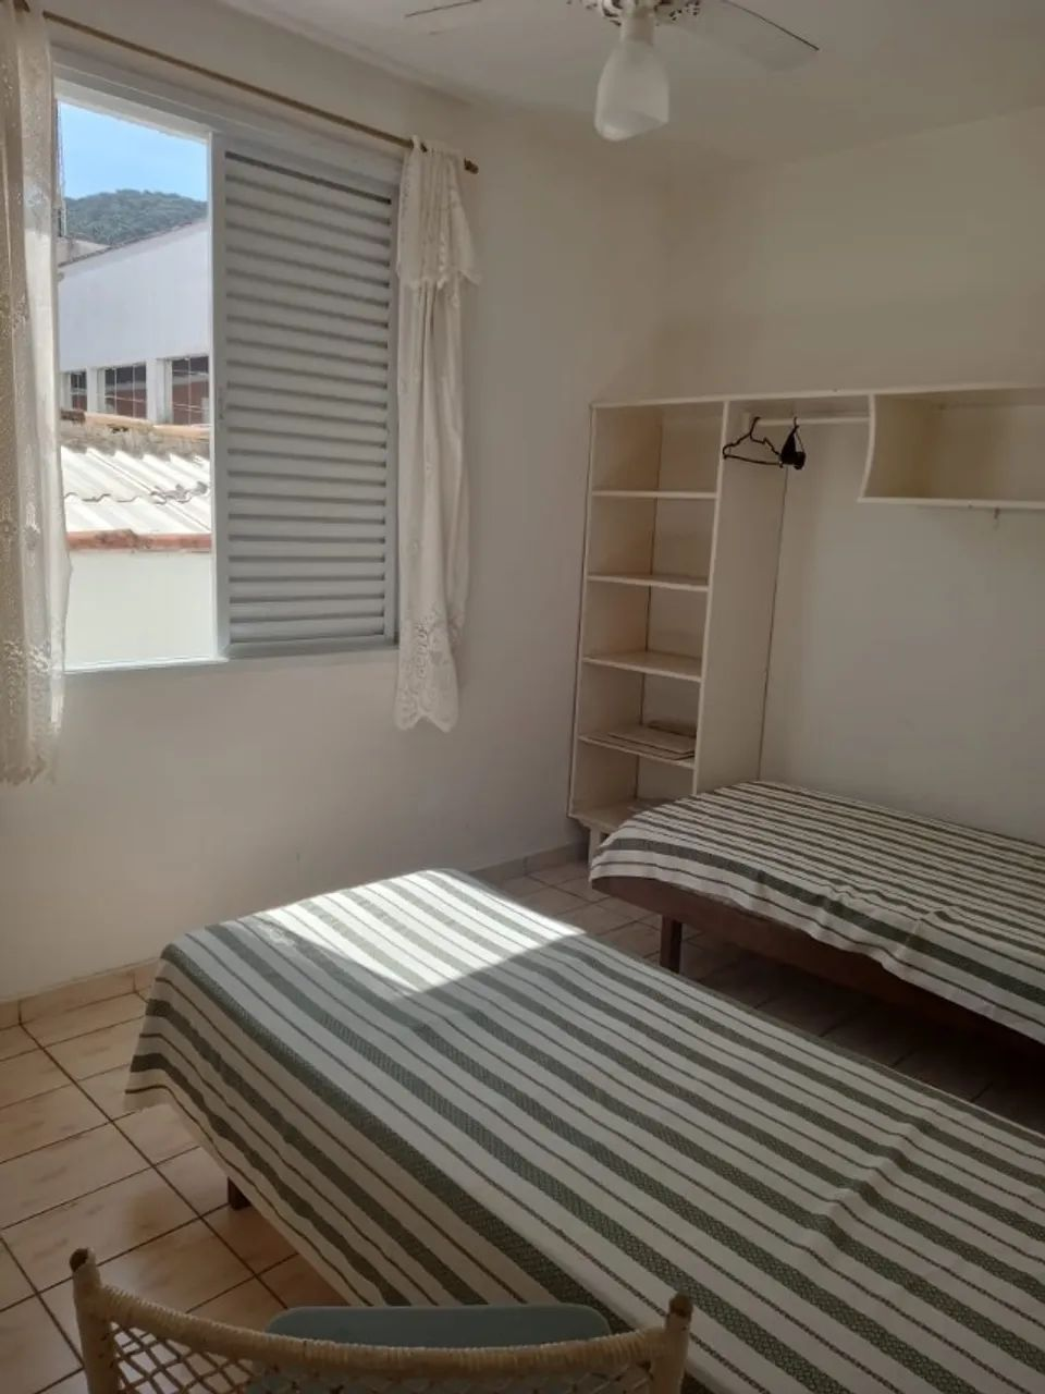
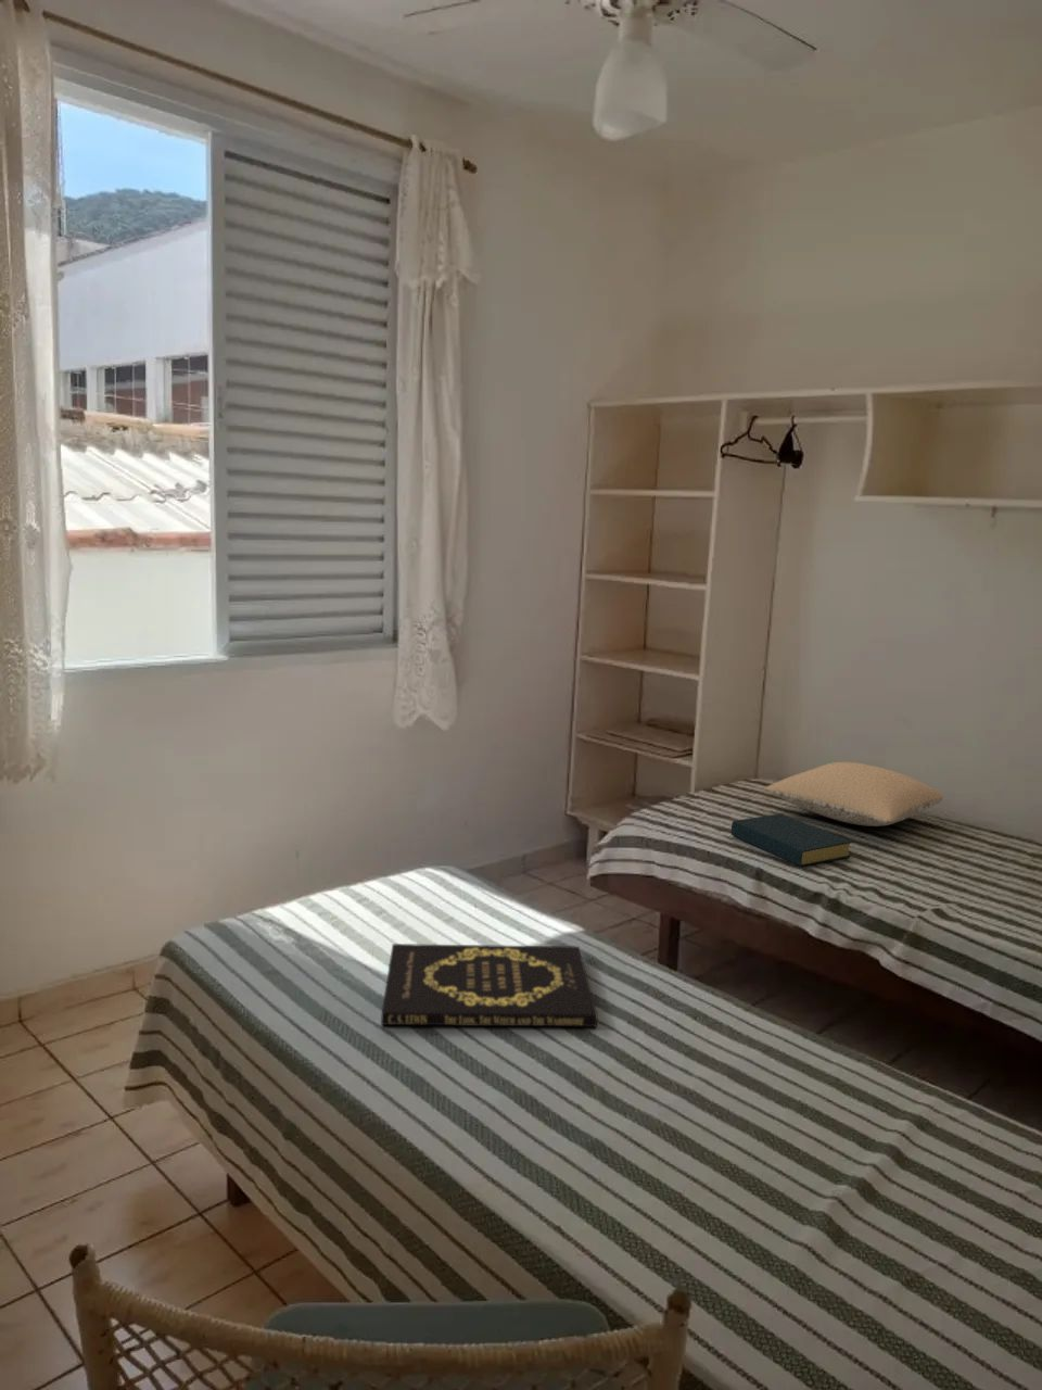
+ pillow [763,762,945,827]
+ hardback book [730,812,854,868]
+ book [380,942,598,1029]
